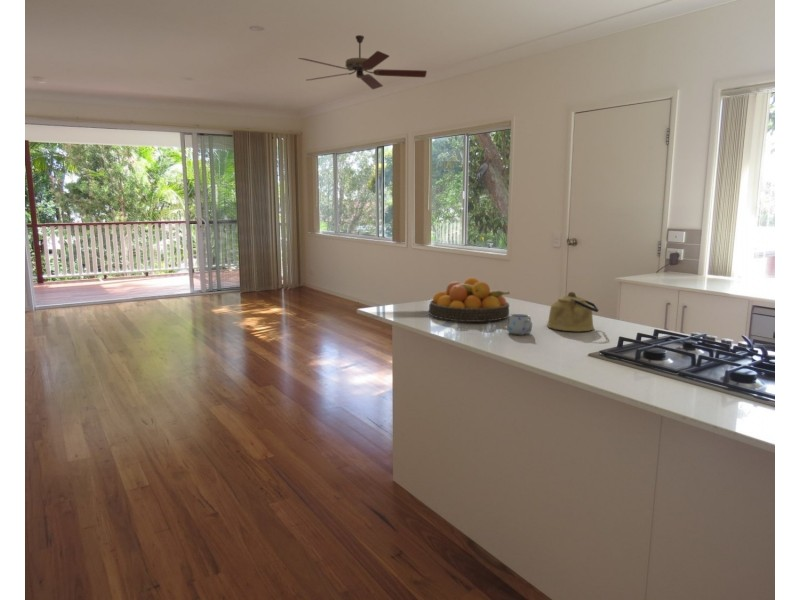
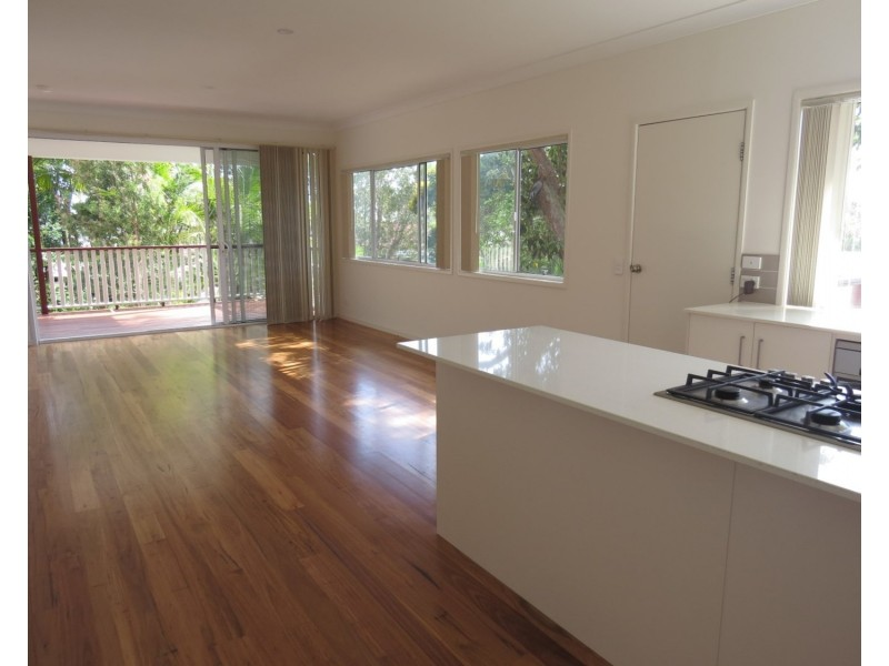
- mug [506,313,533,336]
- ceiling fan [297,34,428,90]
- kettle [546,291,600,332]
- fruit bowl [428,277,511,323]
